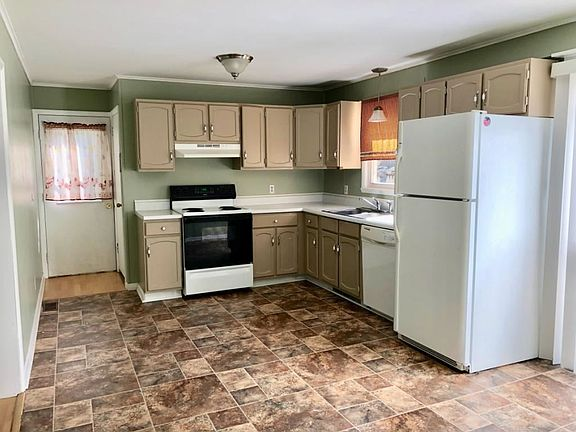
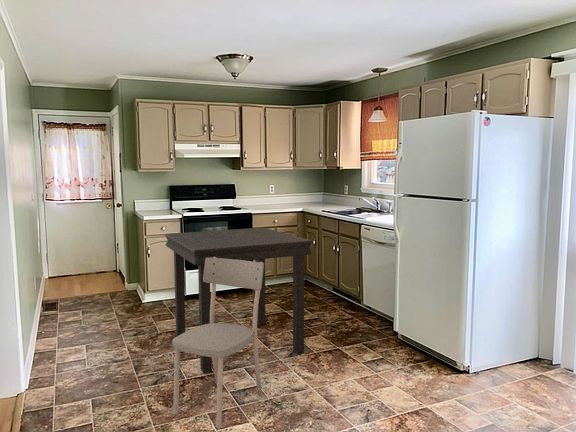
+ dining table [164,227,313,374]
+ dining chair [172,257,264,429]
